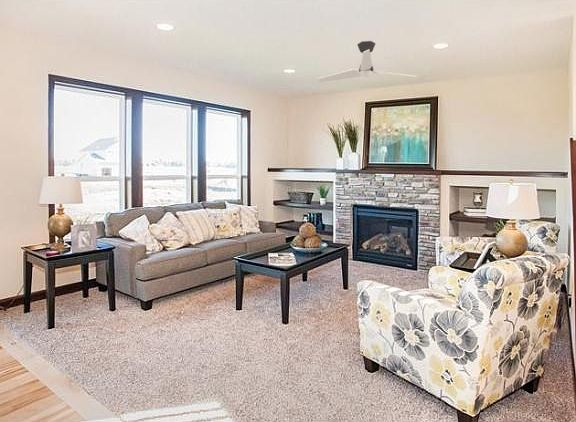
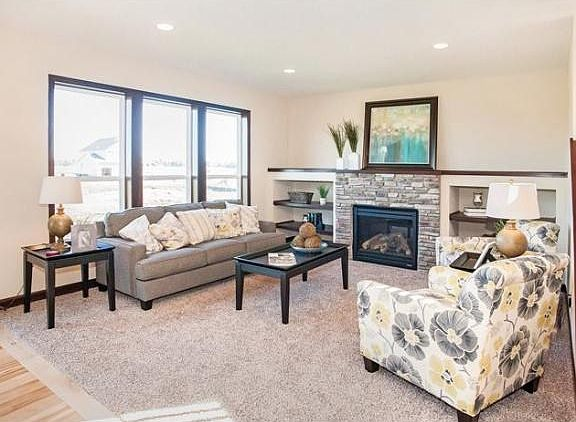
- ceiling fan [316,40,418,83]
